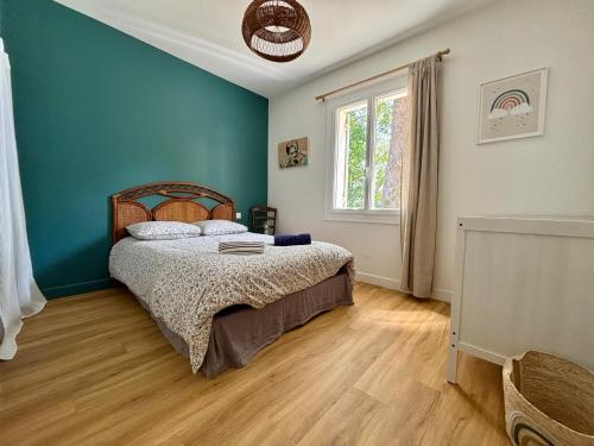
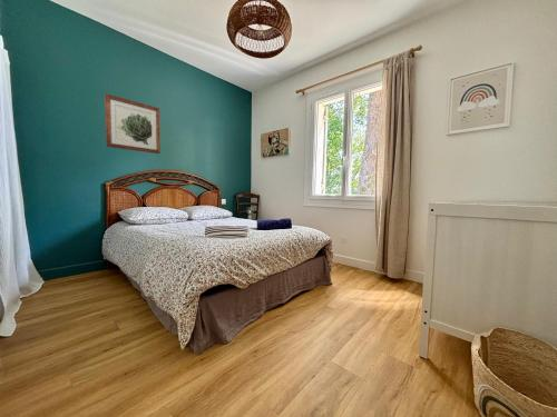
+ wall art [104,92,162,155]
